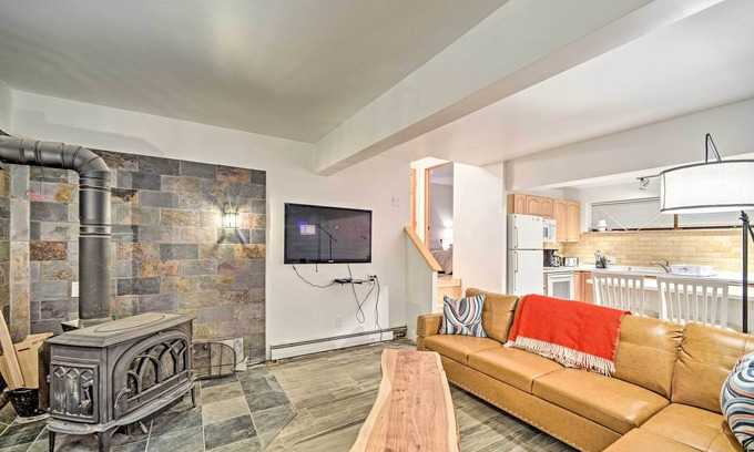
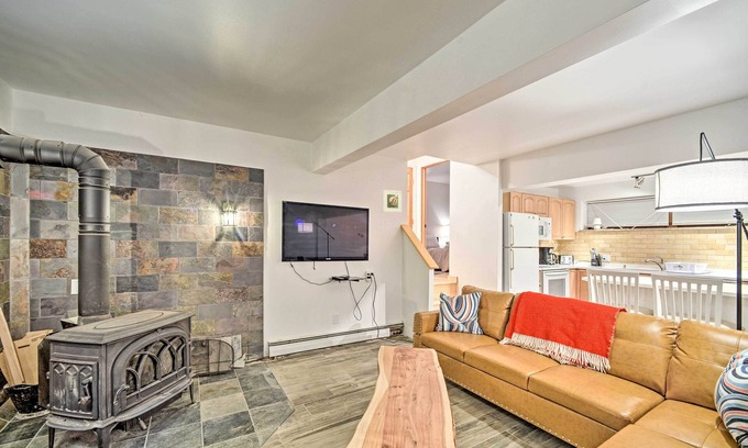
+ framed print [382,189,403,213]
